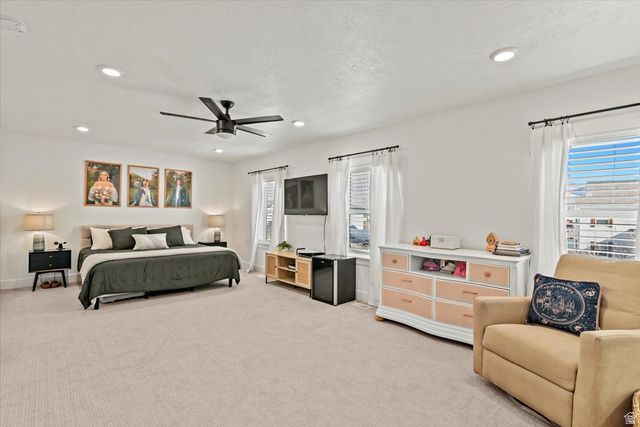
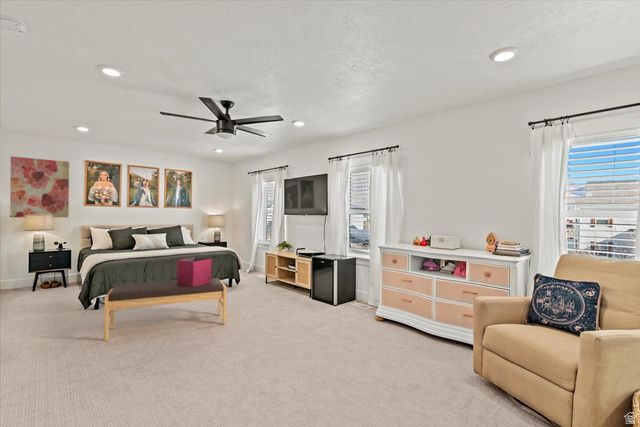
+ wall art [9,155,70,218]
+ bench [103,277,227,342]
+ storage bin [176,256,212,287]
